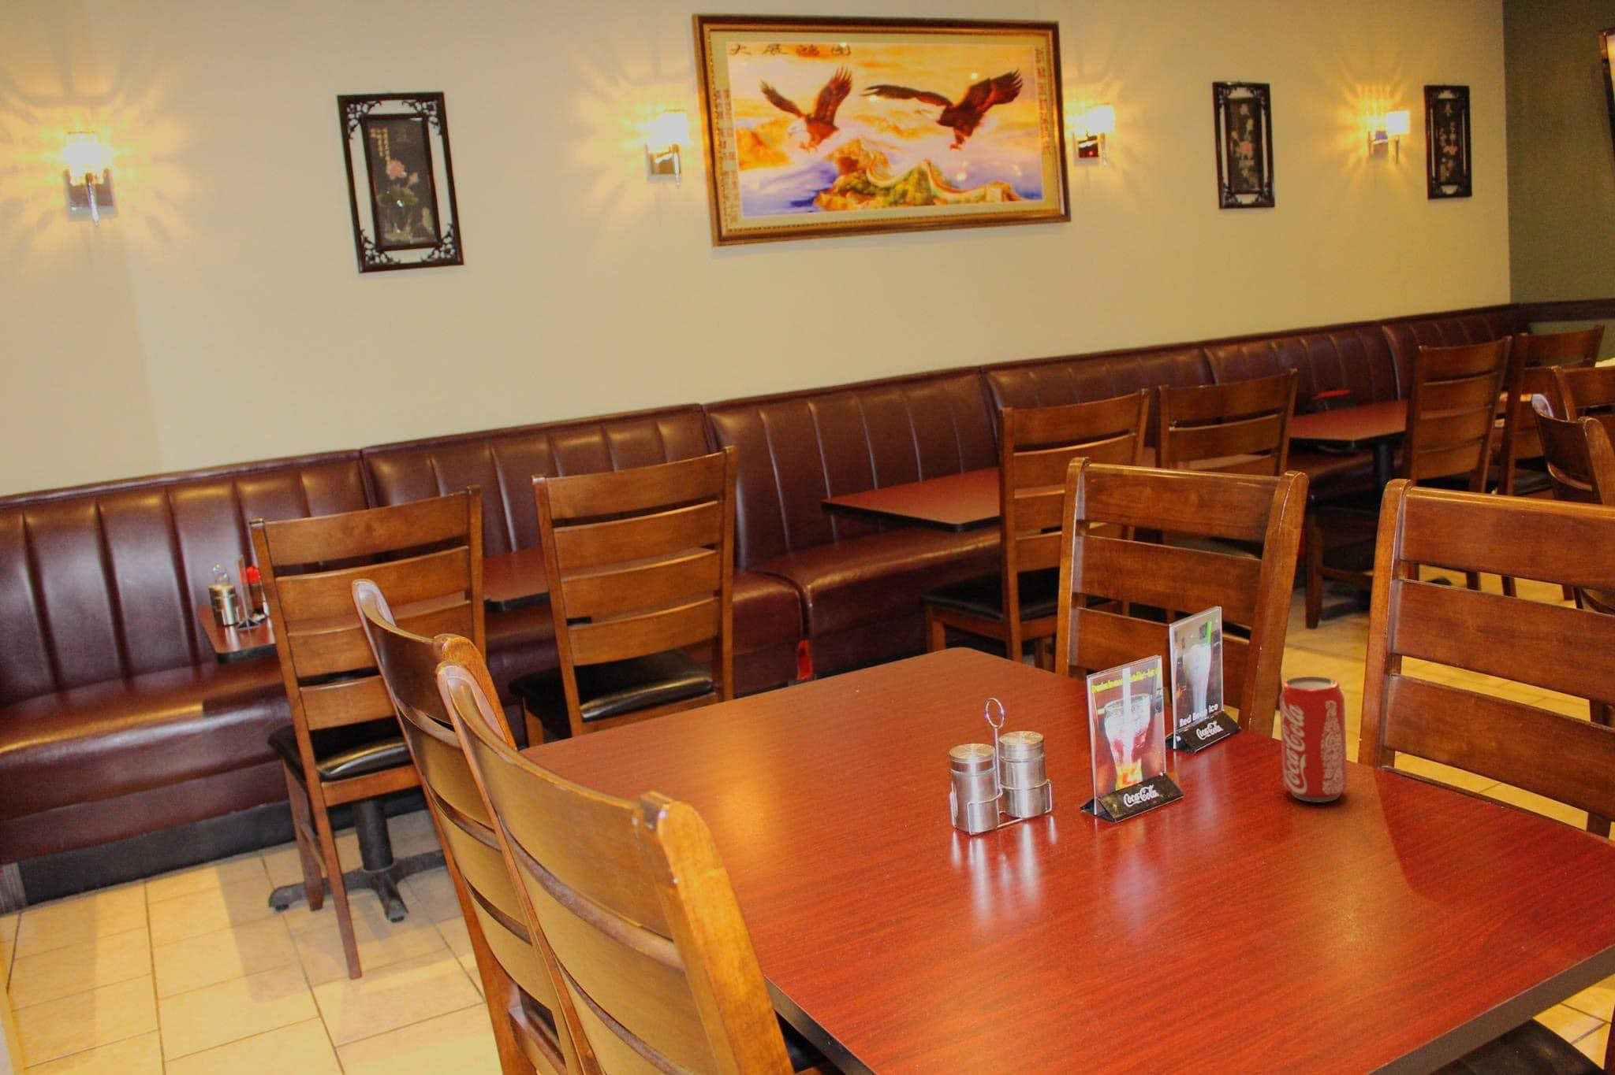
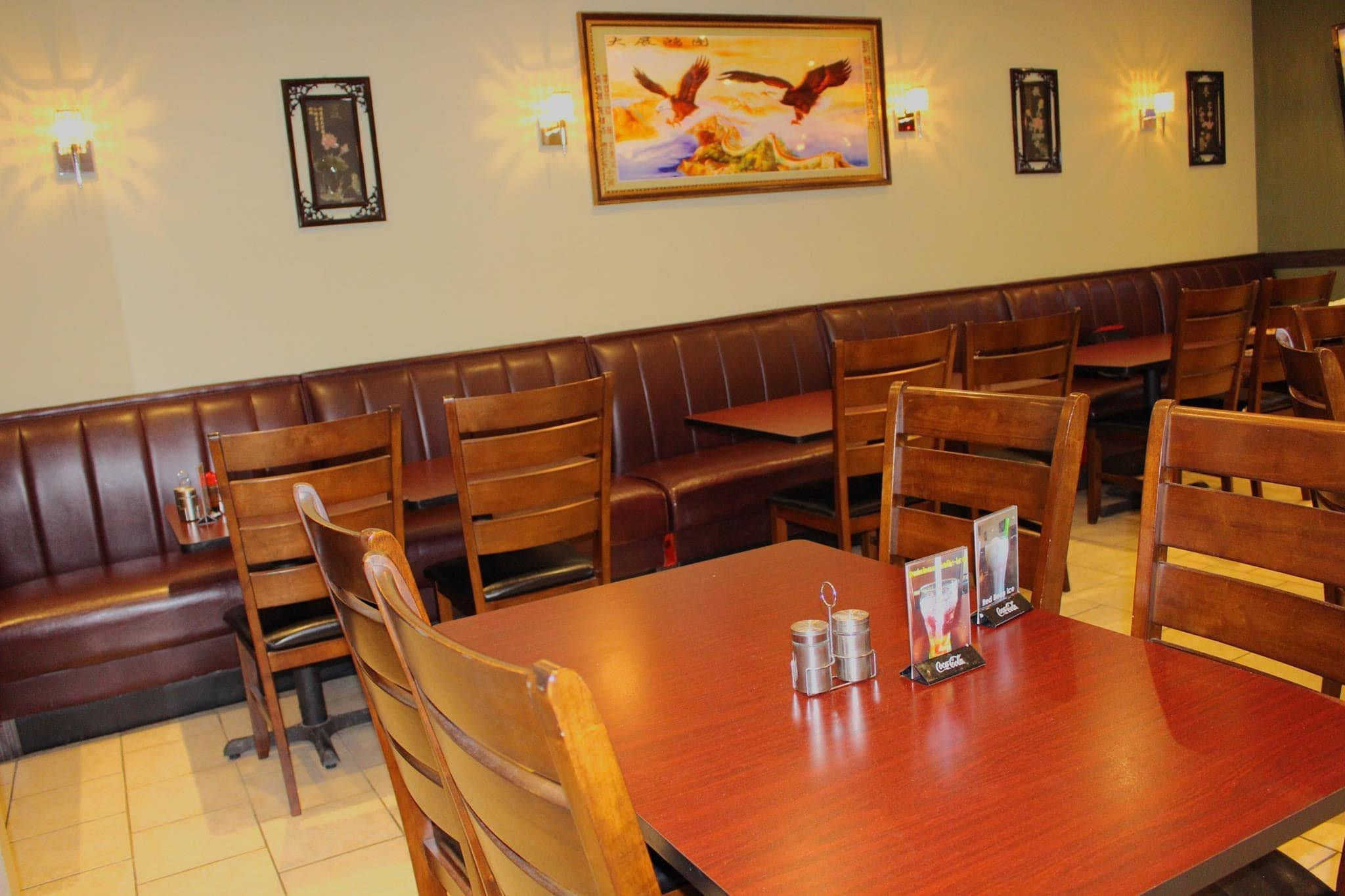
- beverage can [1279,675,1348,804]
